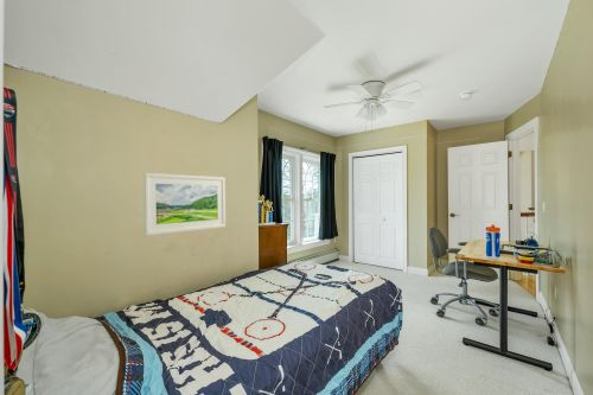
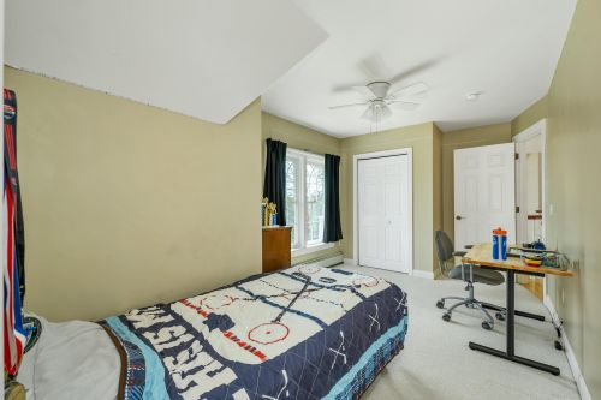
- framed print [144,172,227,236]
